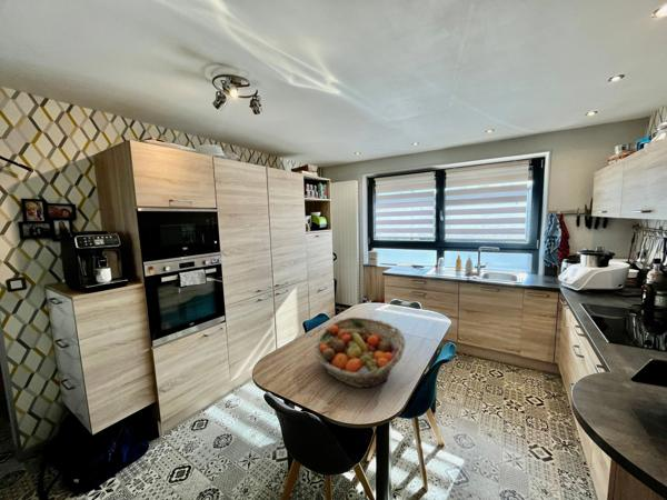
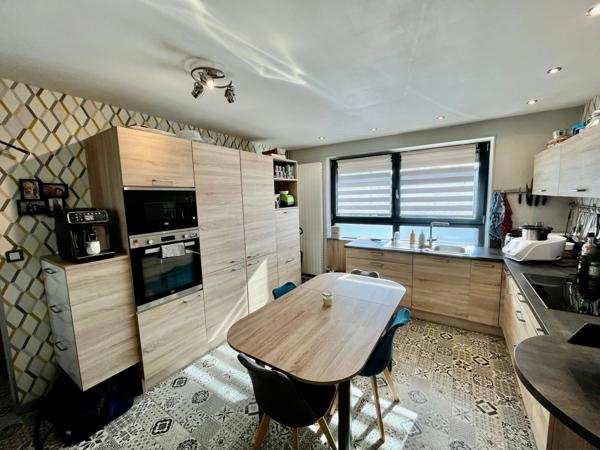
- fruit basket [313,316,406,389]
